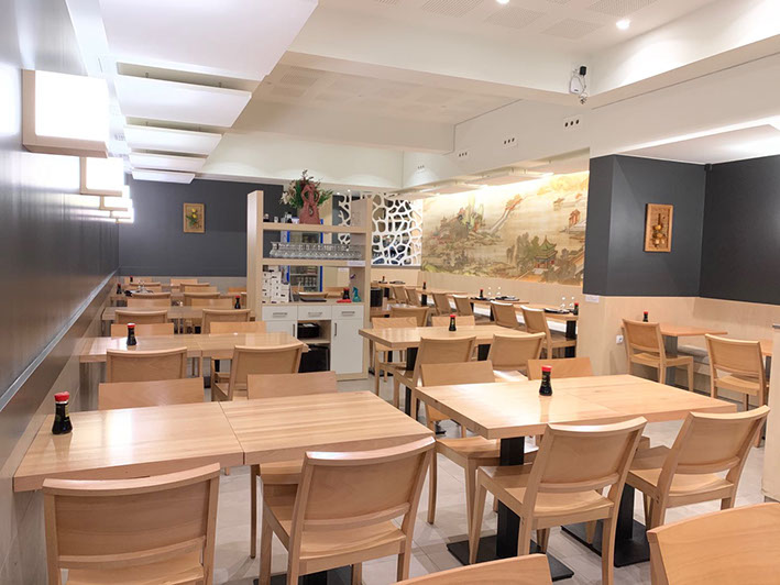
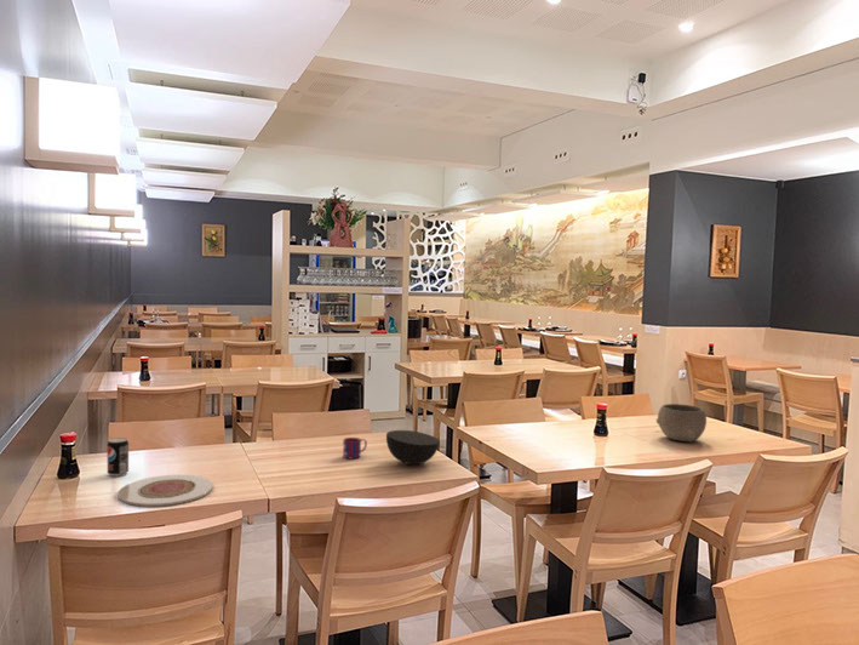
+ bowl [385,429,441,466]
+ mug [342,436,368,461]
+ beverage can [107,436,130,478]
+ plate [116,474,214,508]
+ bowl [655,403,708,444]
